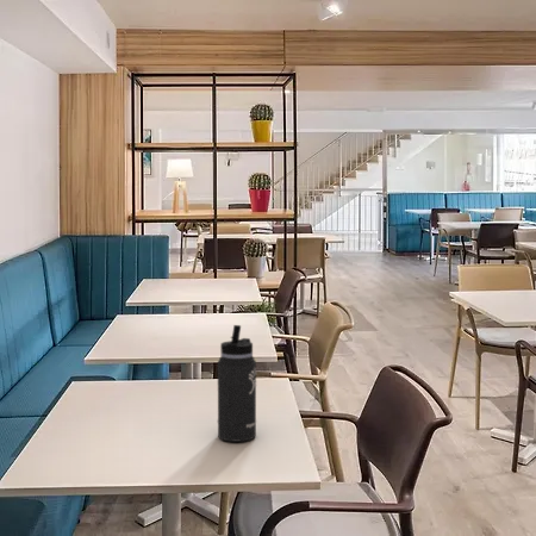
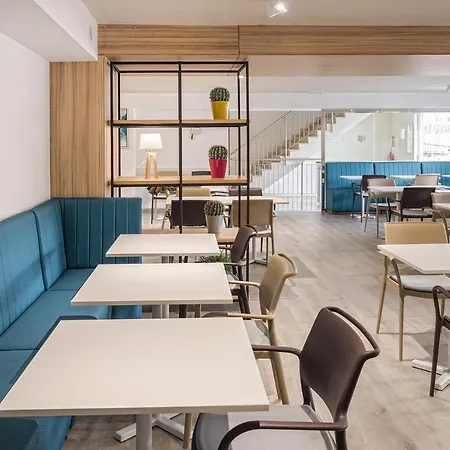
- thermos bottle [216,324,257,443]
